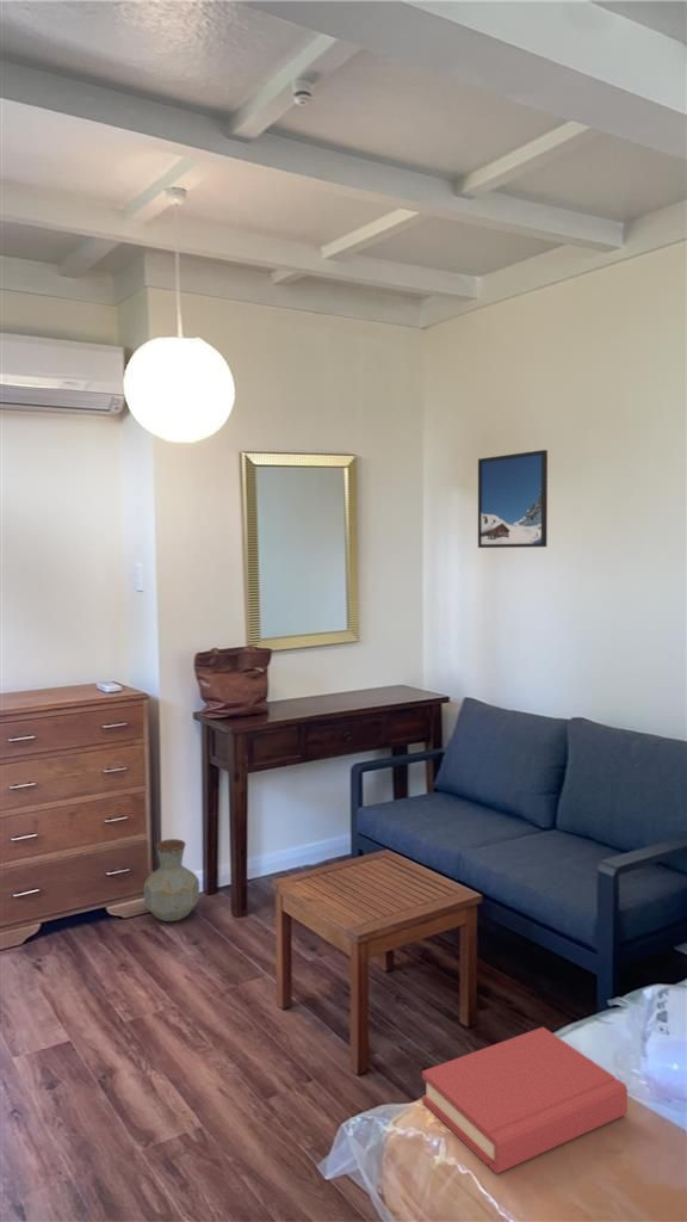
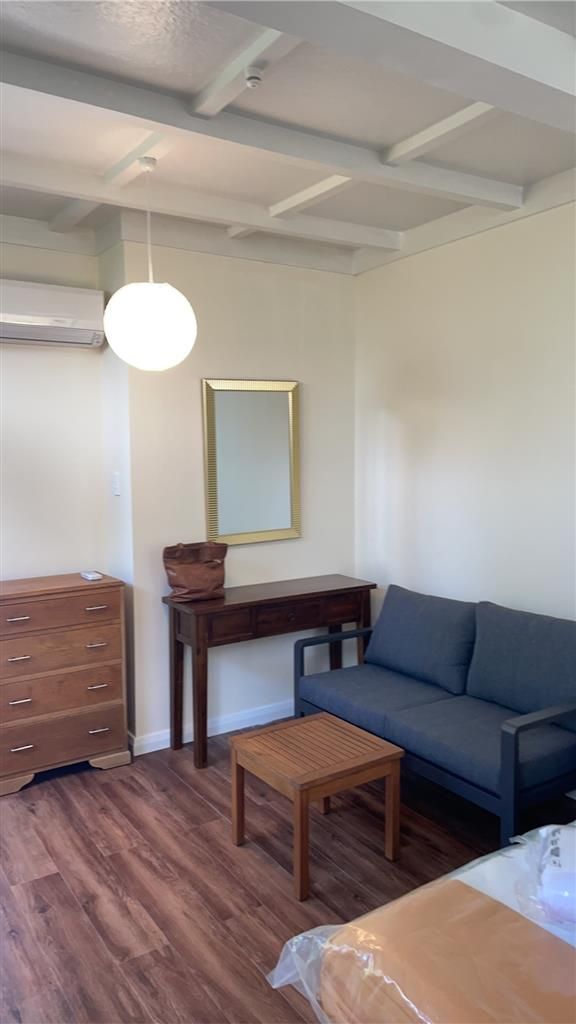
- hardback book [421,1025,629,1175]
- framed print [477,449,549,549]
- vase [142,838,200,922]
